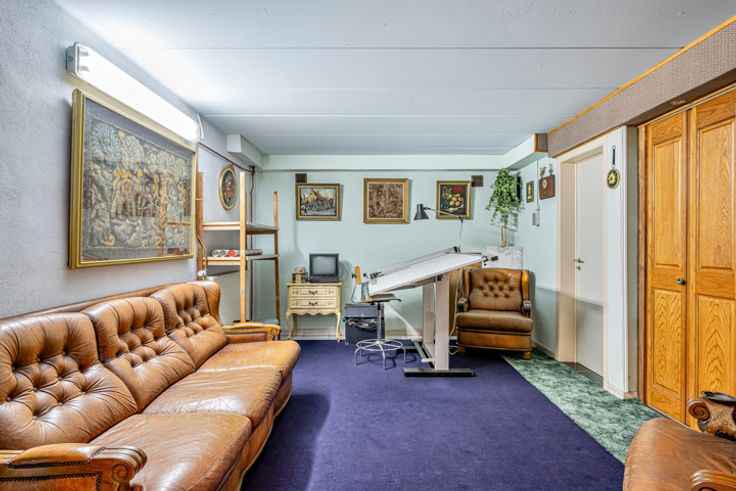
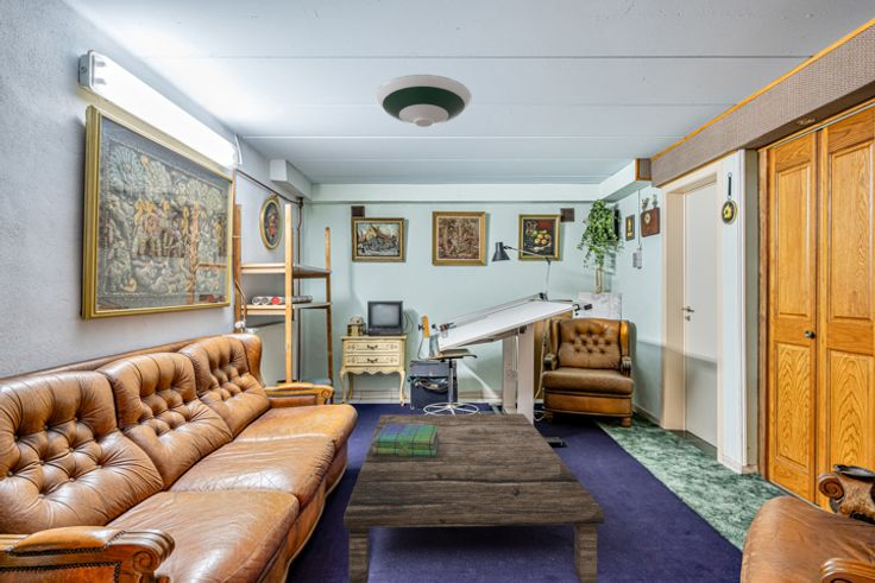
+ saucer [374,74,473,128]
+ coffee table [342,412,605,583]
+ stack of books [373,424,440,457]
